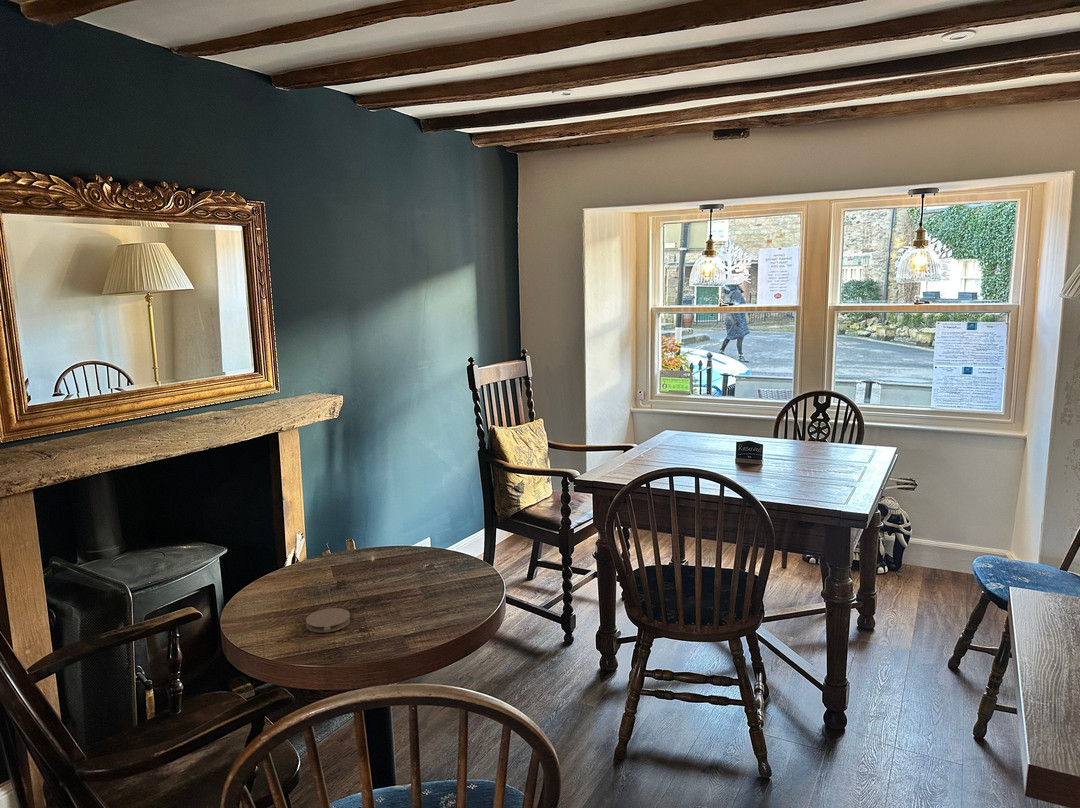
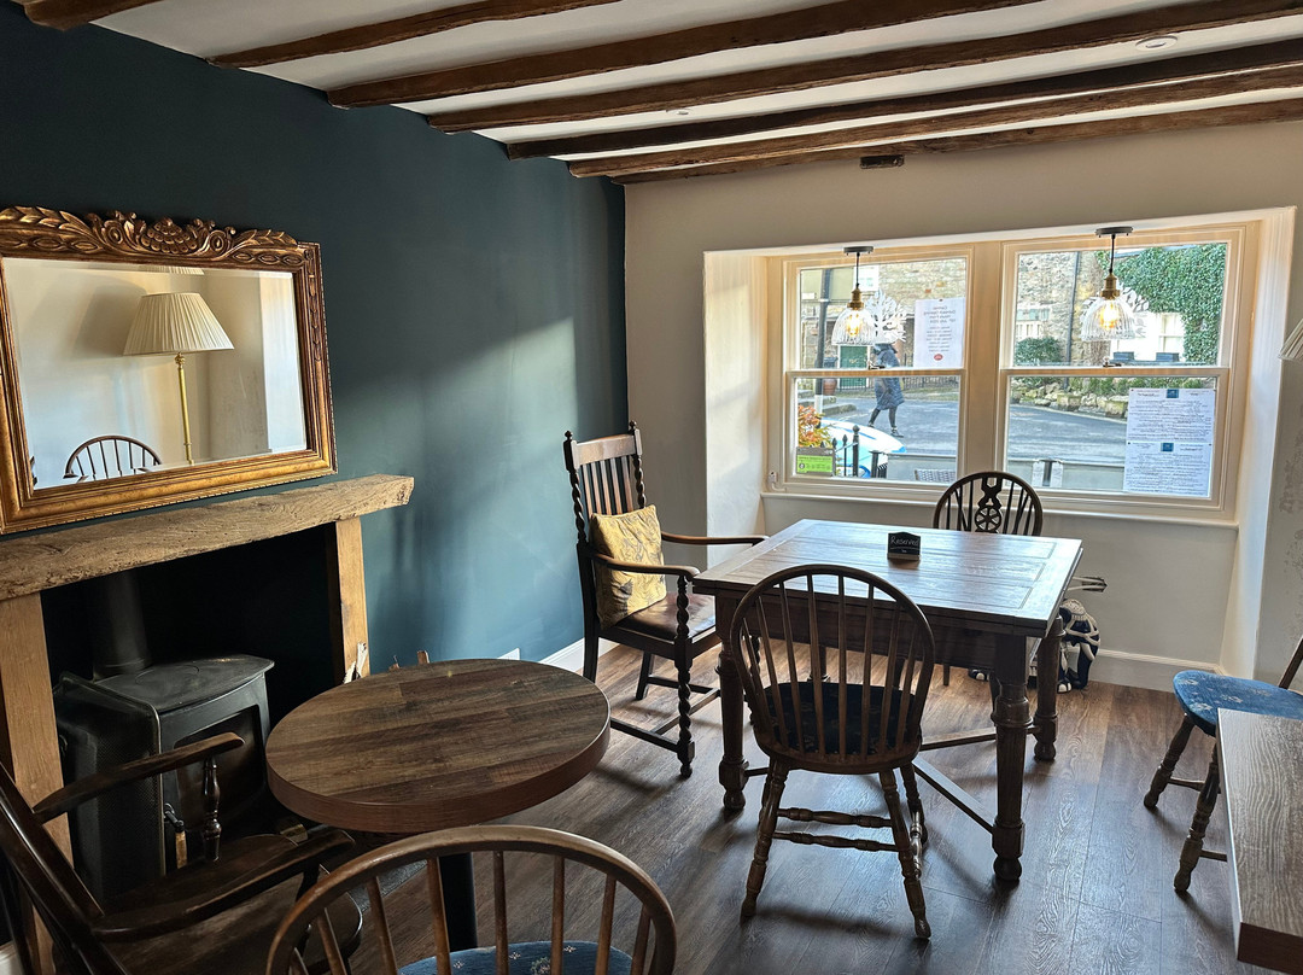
- coaster [305,607,351,633]
